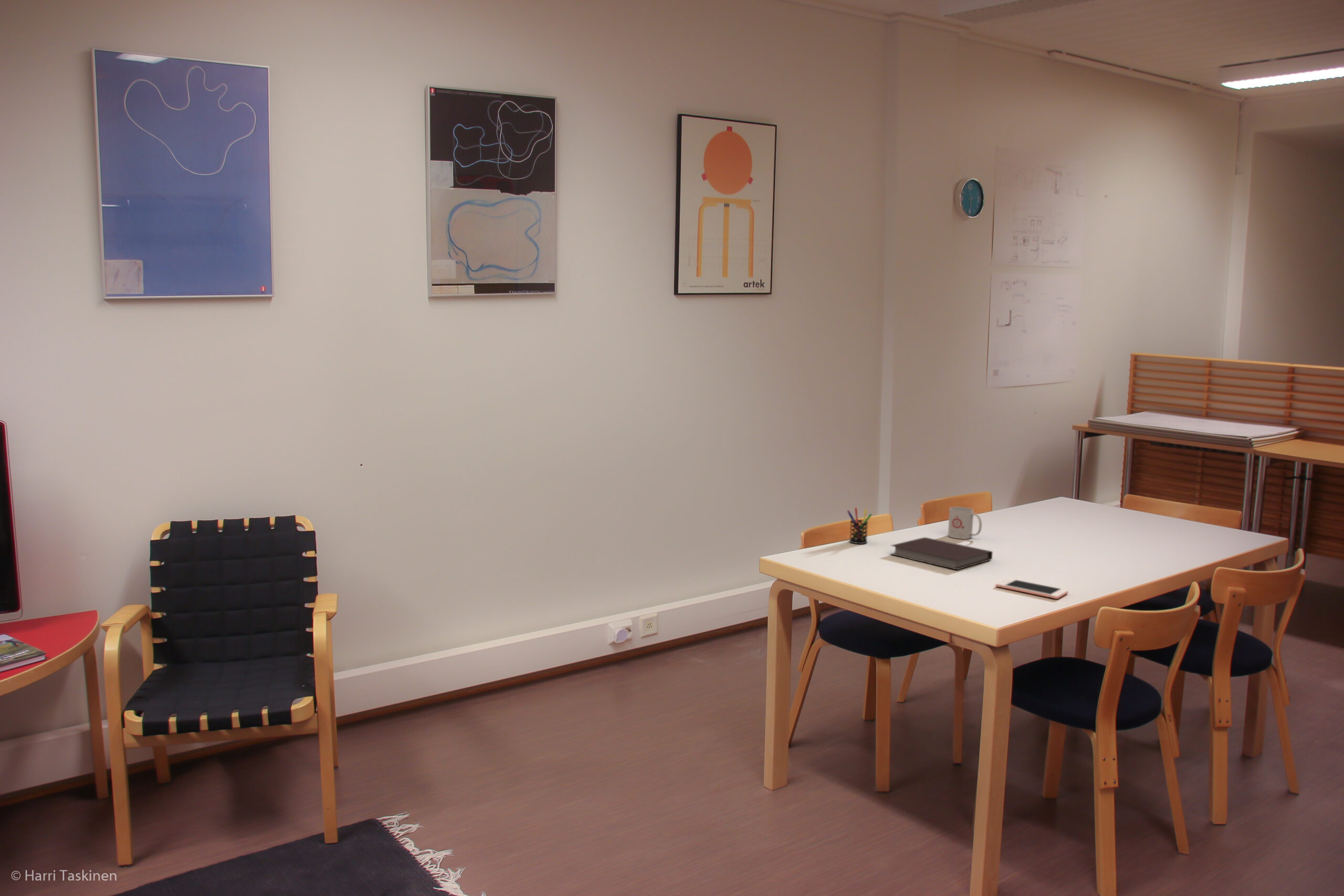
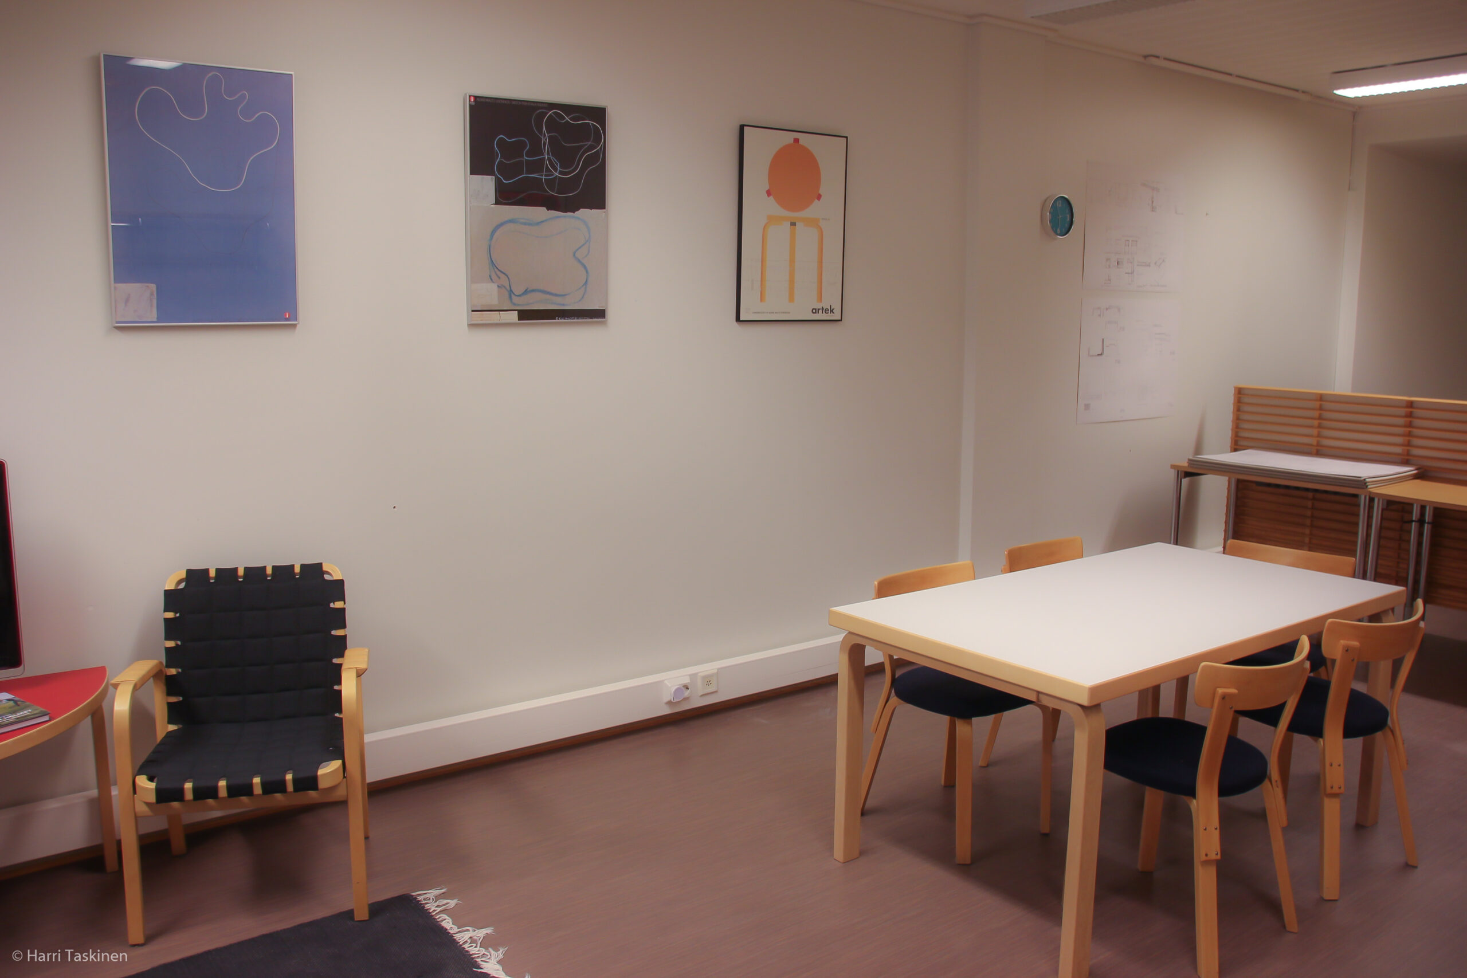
- notebook [889,537,993,571]
- mug [948,507,982,540]
- pen holder [847,507,873,544]
- cell phone [995,578,1069,599]
